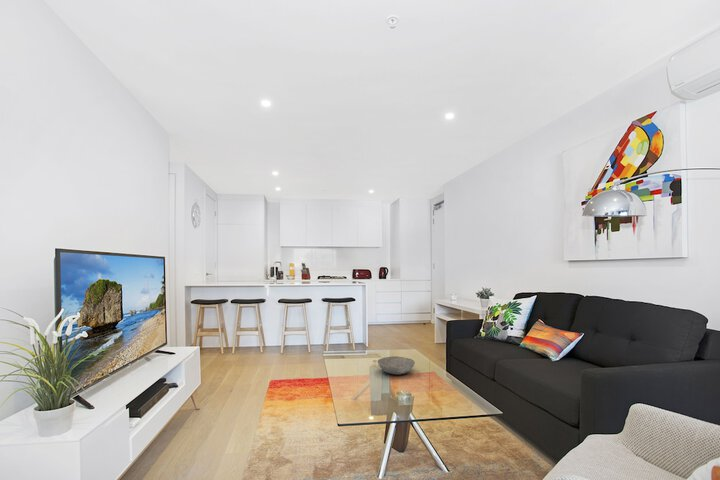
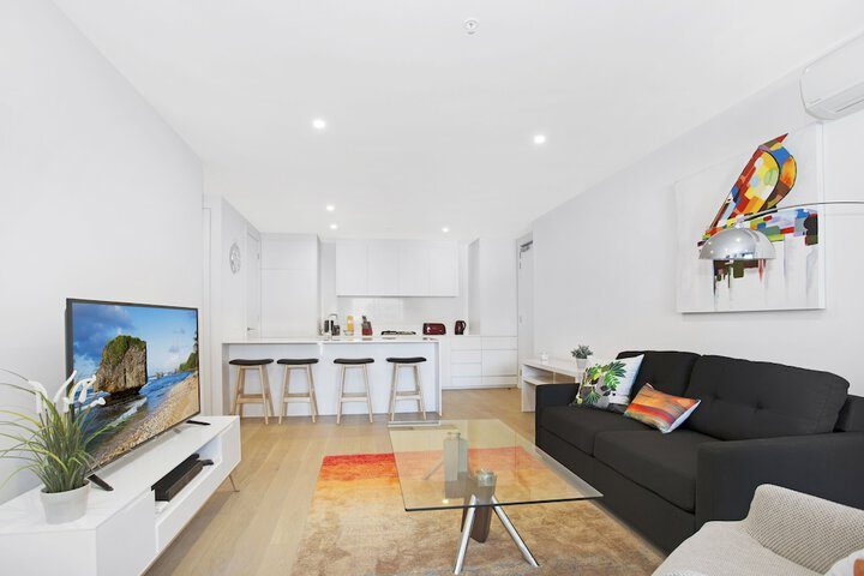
- bowl [377,355,416,375]
